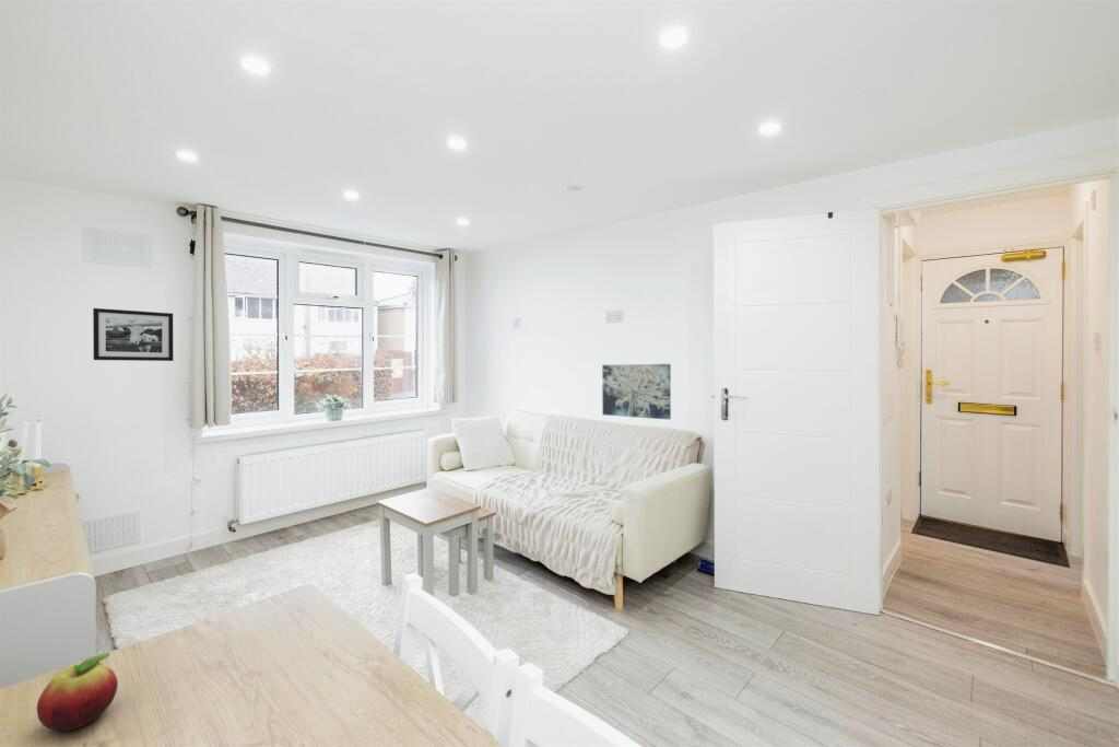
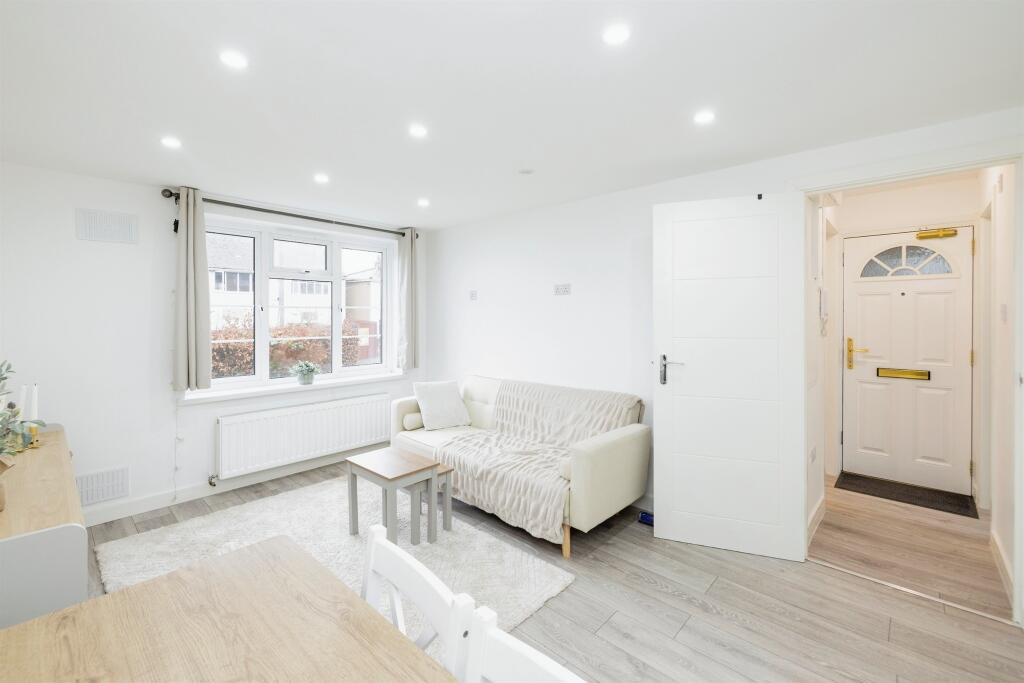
- picture frame [92,307,175,362]
- wall art [601,363,672,421]
- fruit [36,652,119,732]
